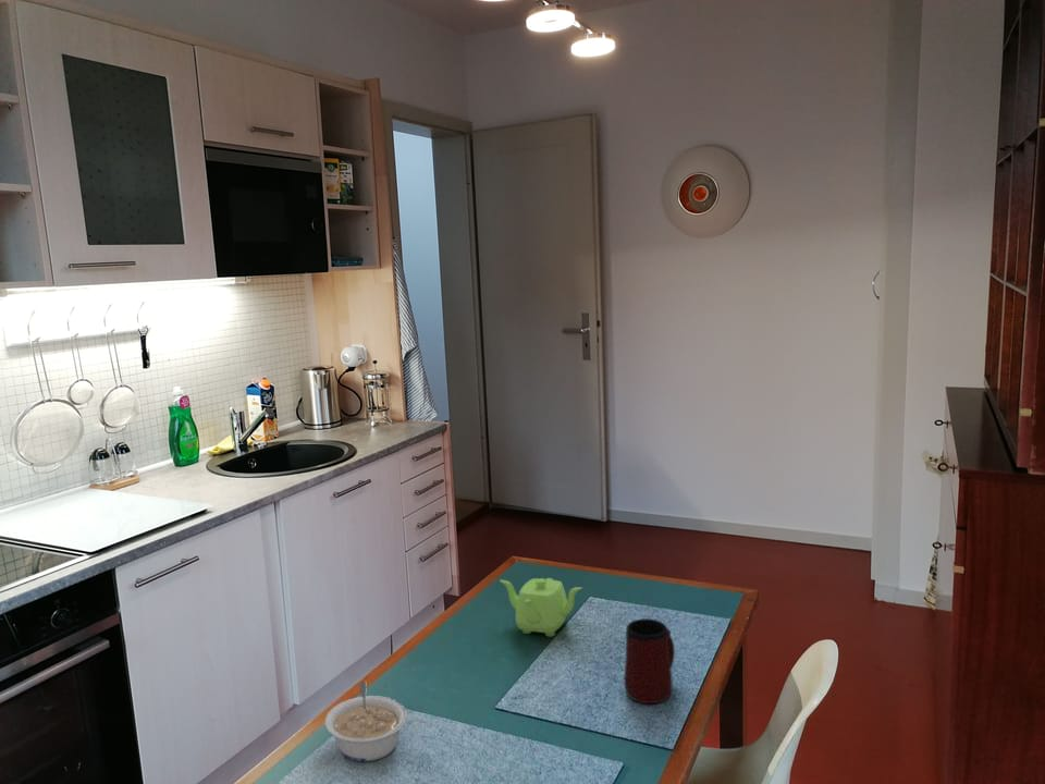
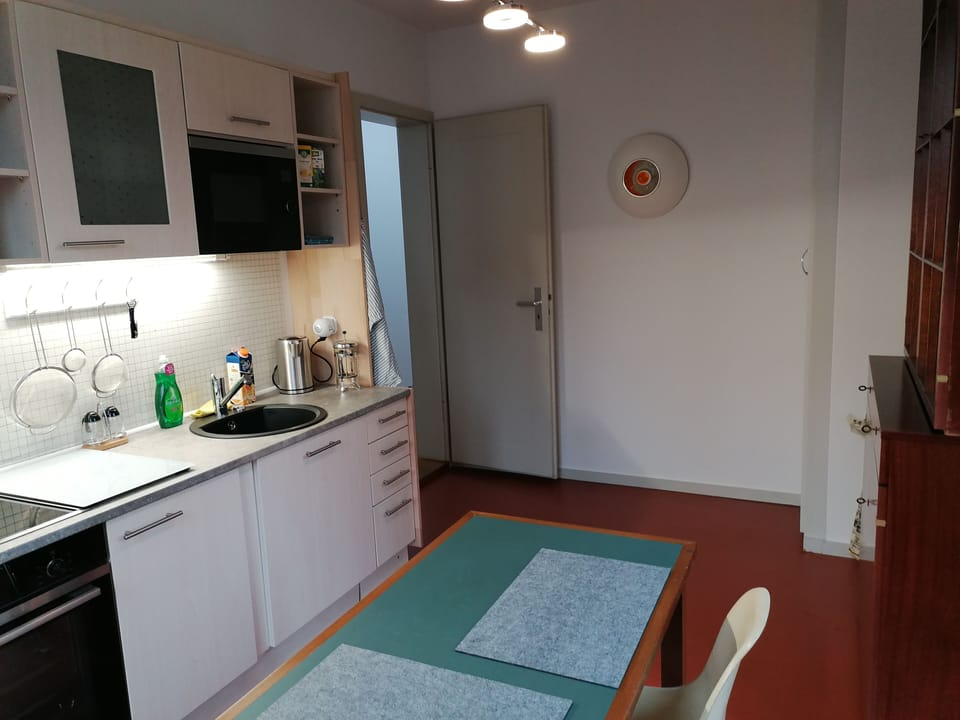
- legume [324,681,408,762]
- mug [624,617,676,705]
- teapot [499,577,583,638]
